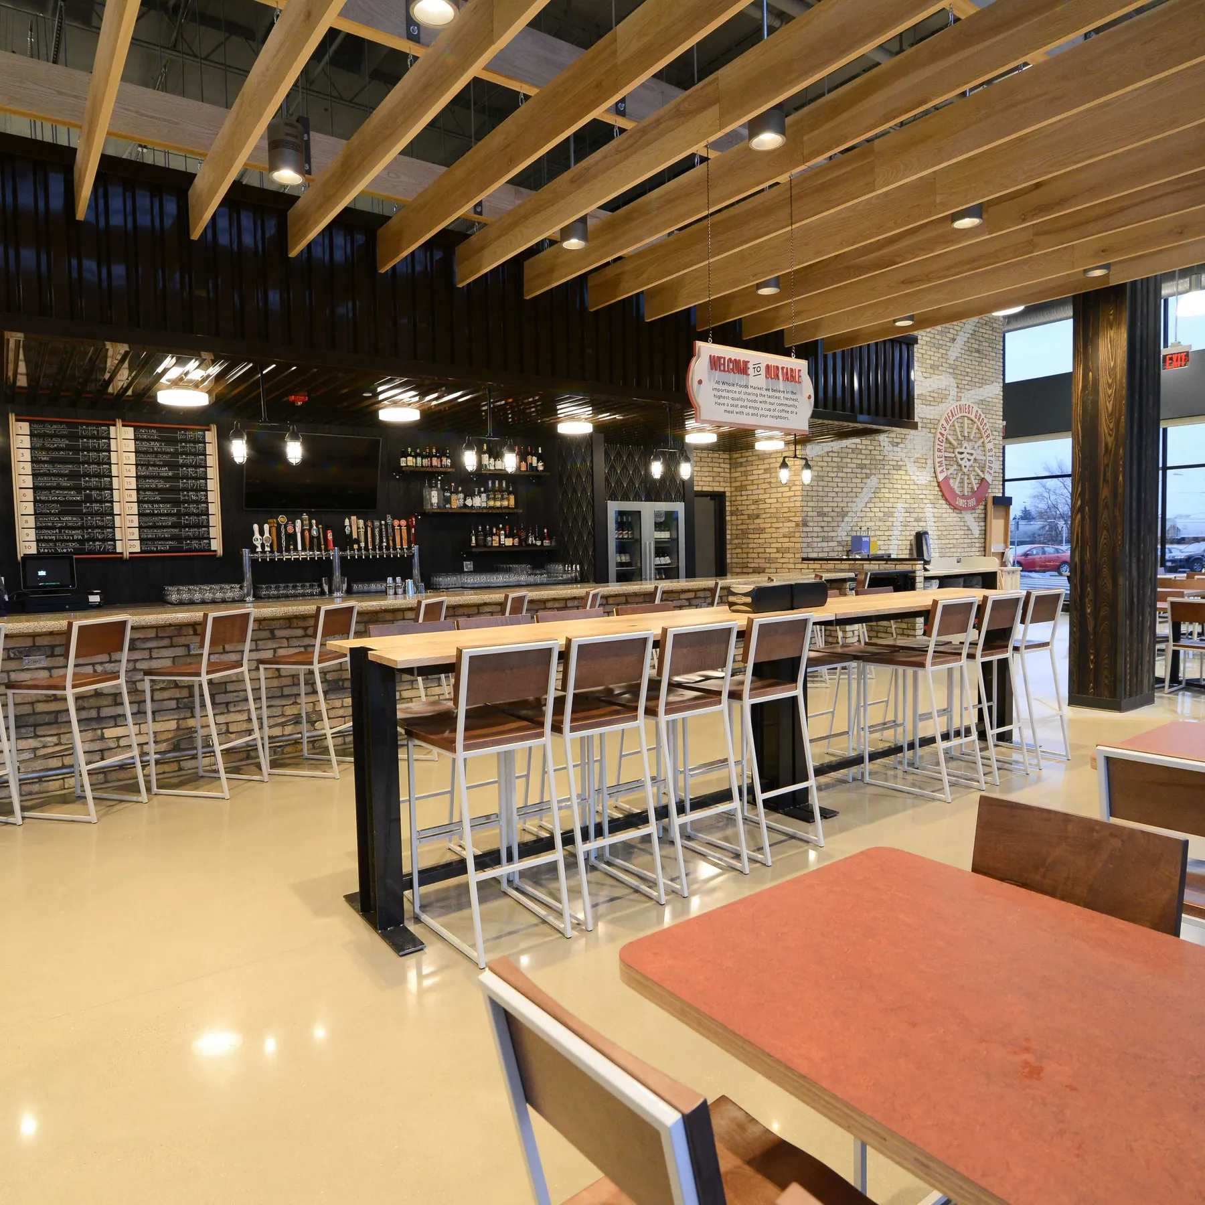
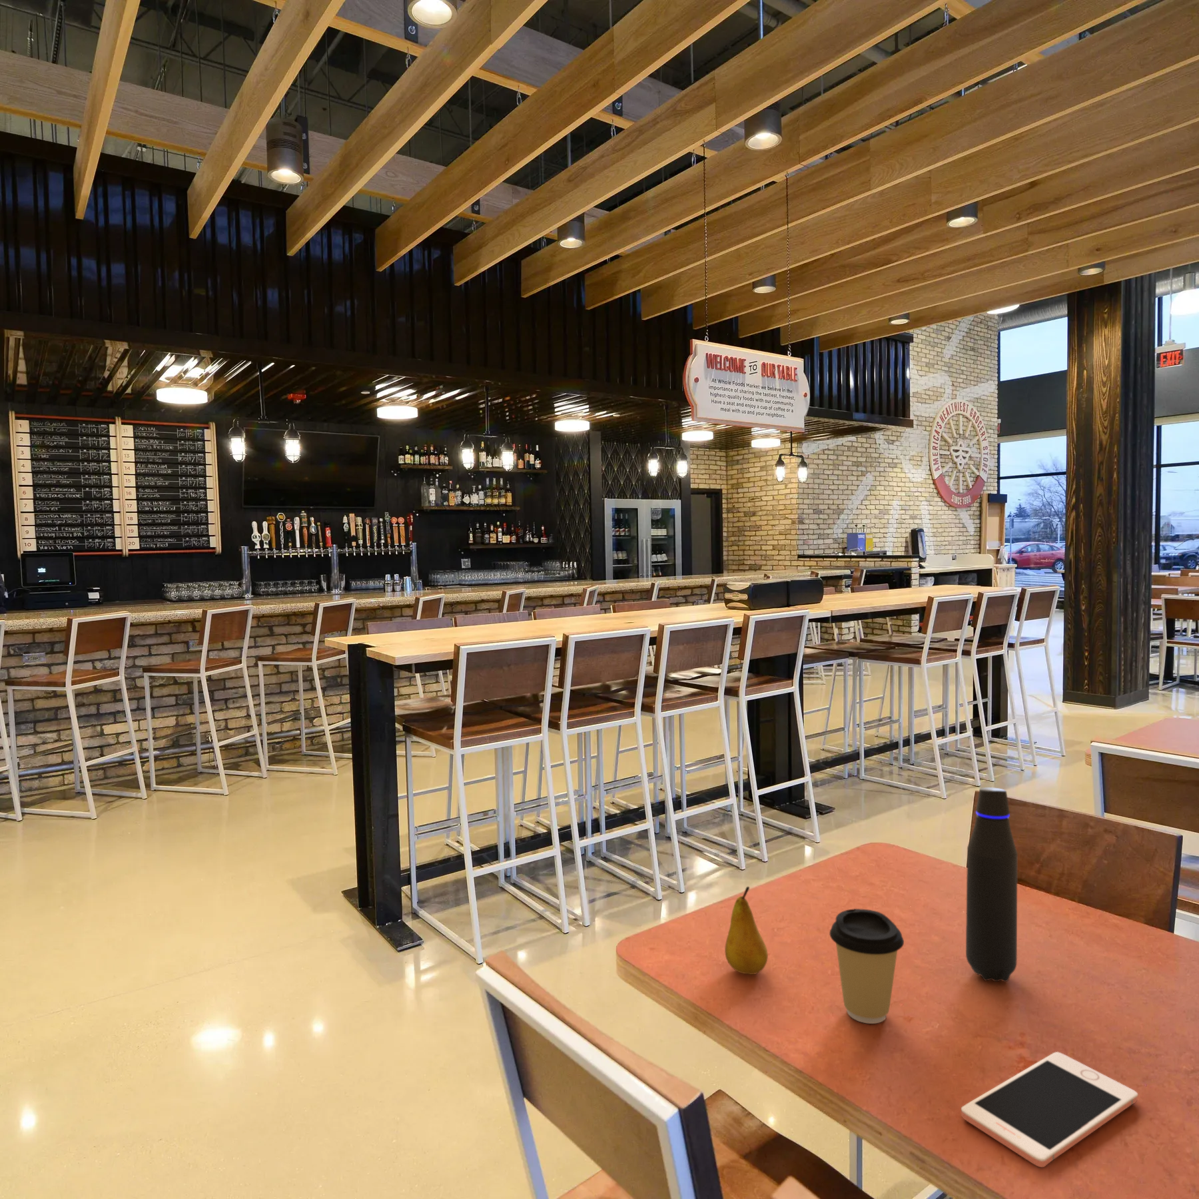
+ cell phone [961,1051,1139,1167]
+ coffee cup [829,908,905,1024]
+ fruit [724,886,769,975]
+ water bottle [965,786,1019,983]
